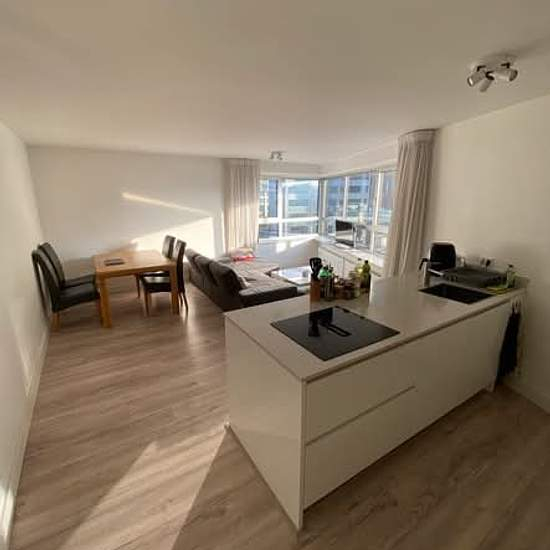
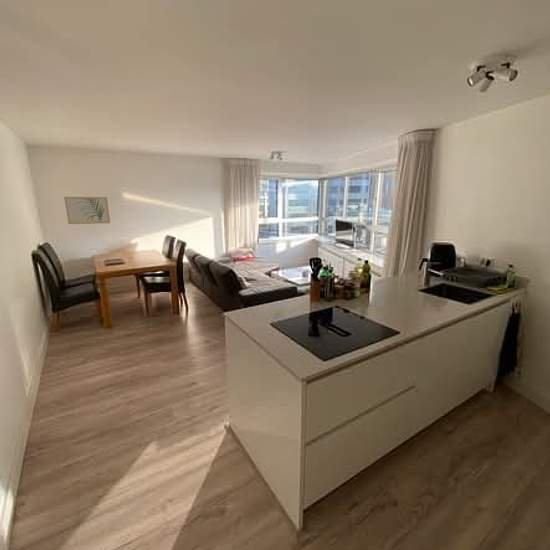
+ wall art [63,196,111,225]
